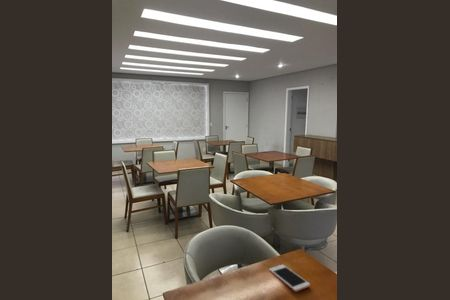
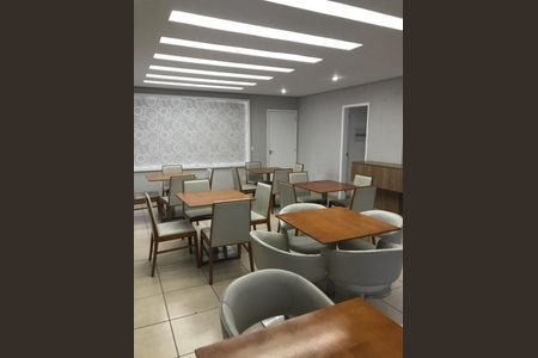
- cell phone [268,264,311,293]
